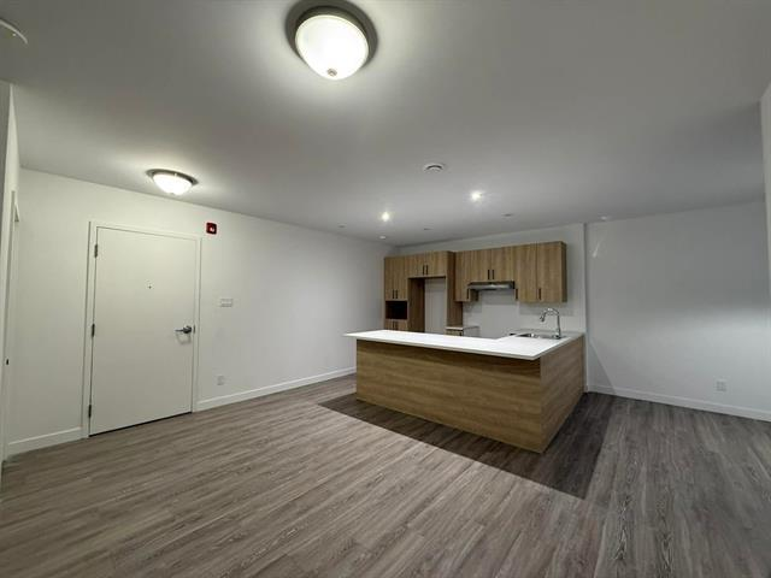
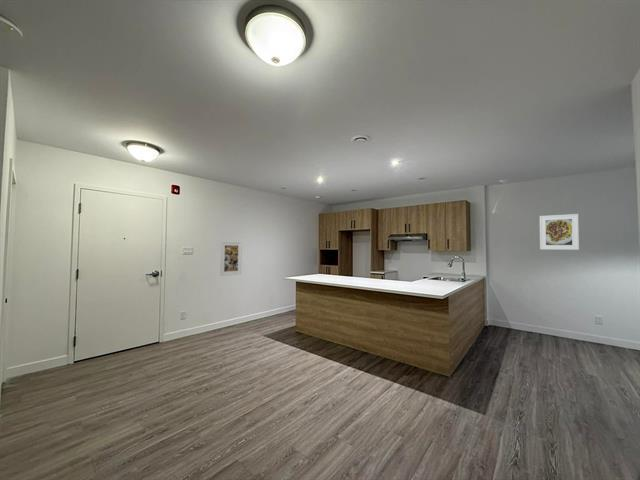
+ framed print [219,240,243,277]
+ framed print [539,213,580,251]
